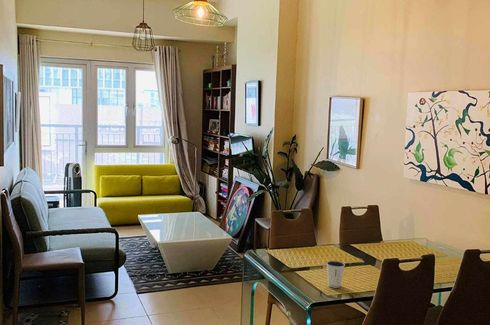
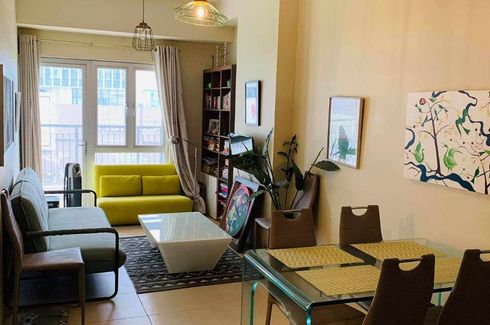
- dixie cup [326,260,346,289]
